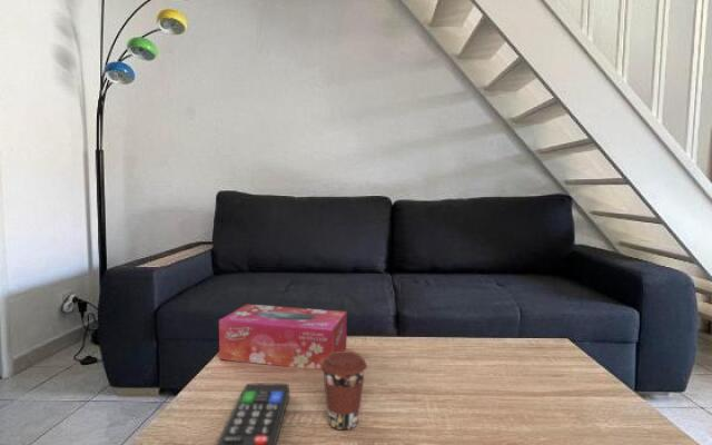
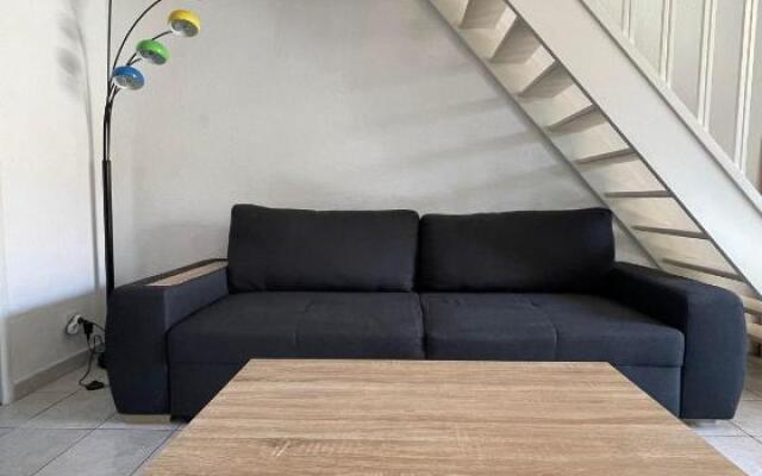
- remote control [216,383,290,445]
- coffee cup [320,350,368,431]
- tissue box [218,304,348,370]
